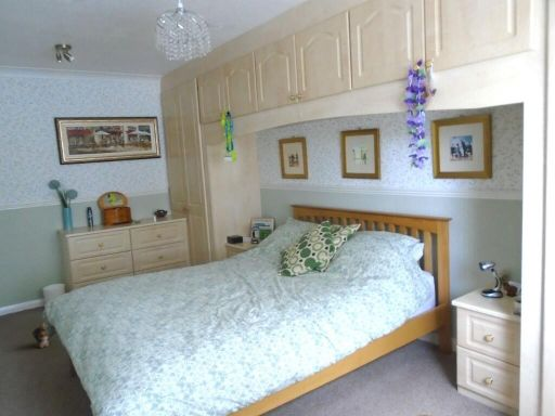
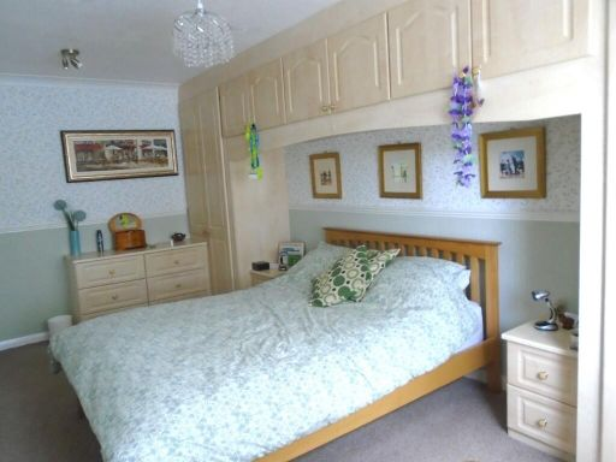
- plush toy [31,322,52,349]
